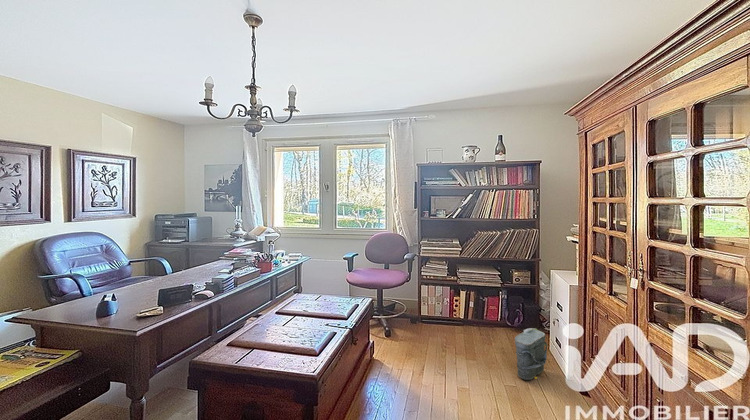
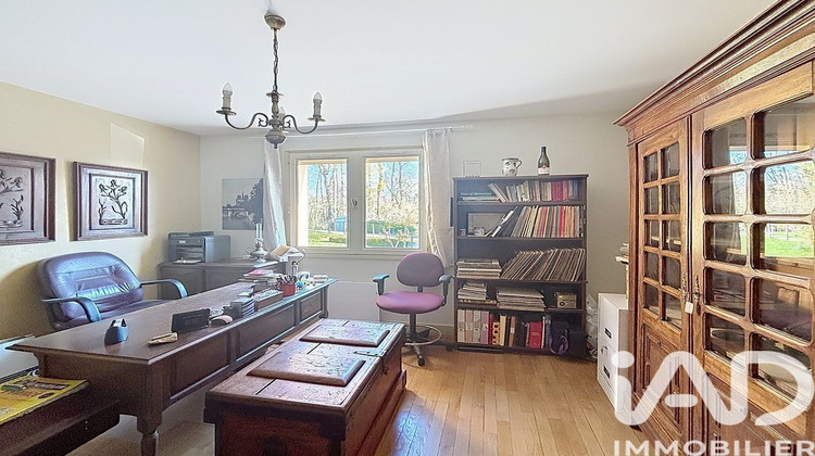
- bag [514,327,549,381]
